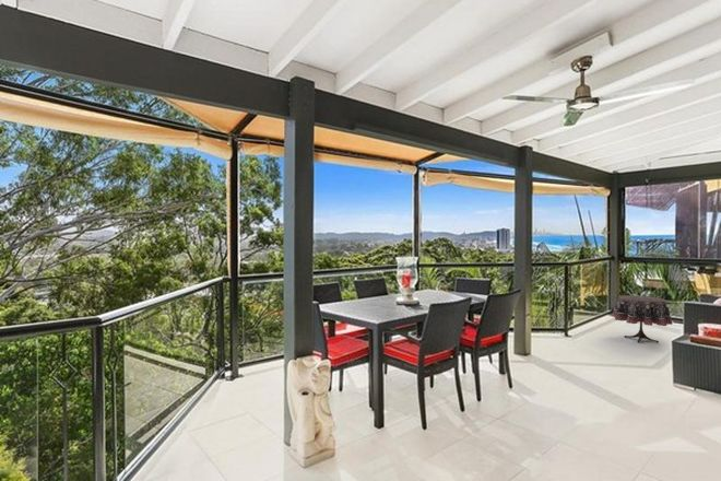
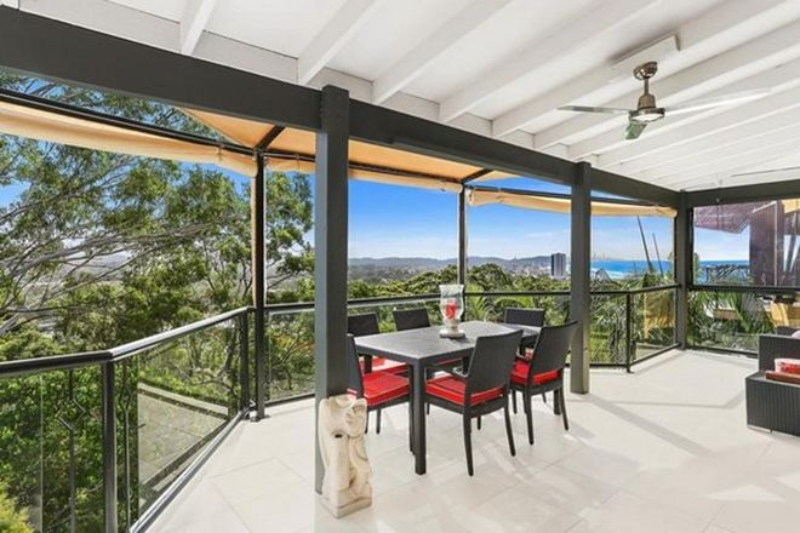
- side table [611,294,674,343]
